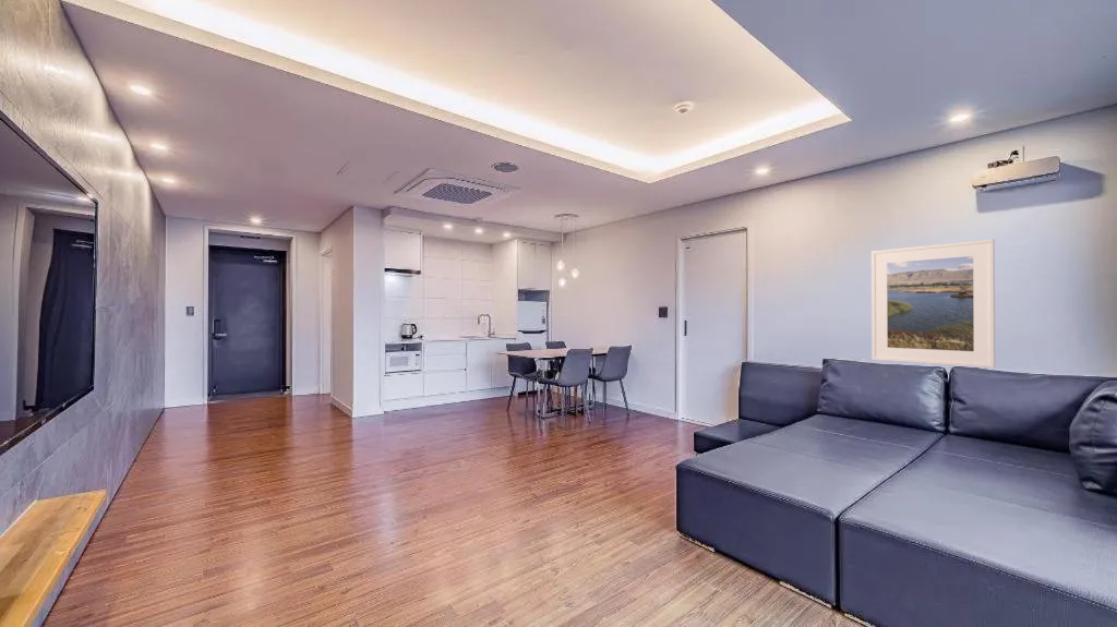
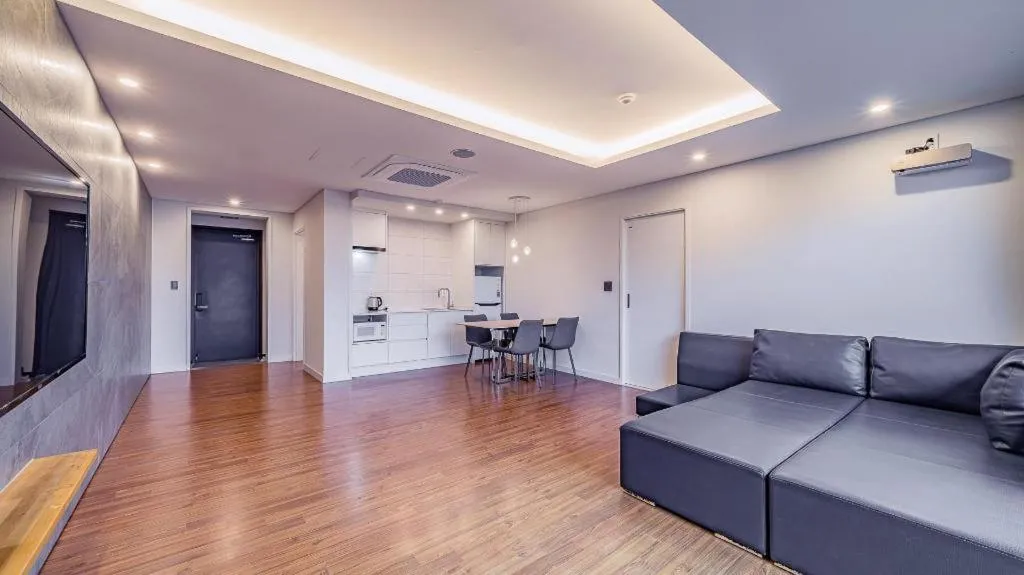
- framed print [870,238,996,369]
